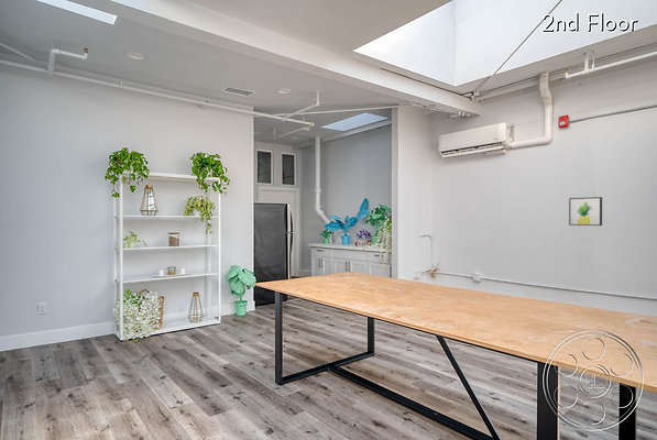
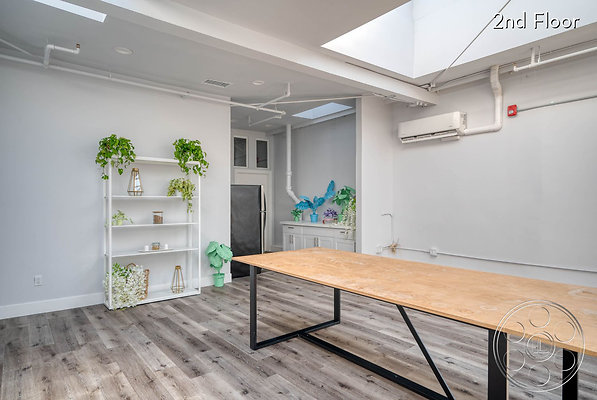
- wall art [568,196,603,227]
